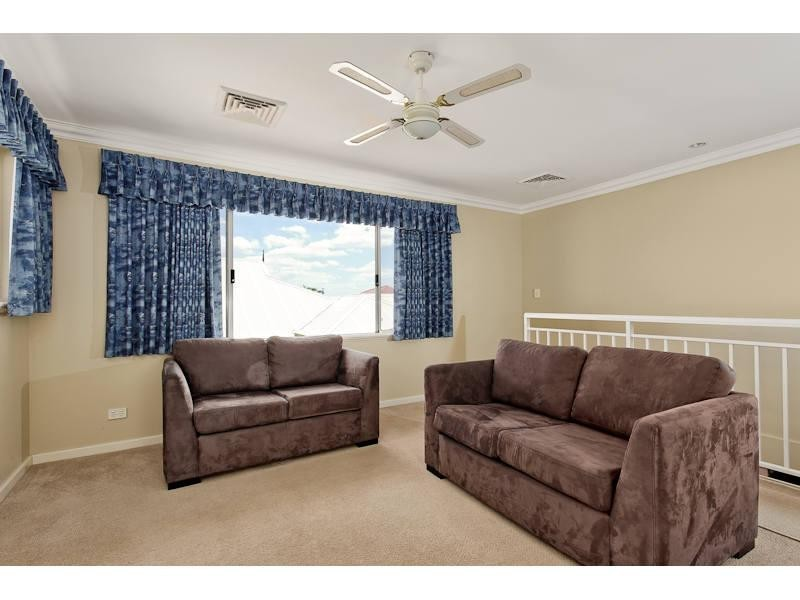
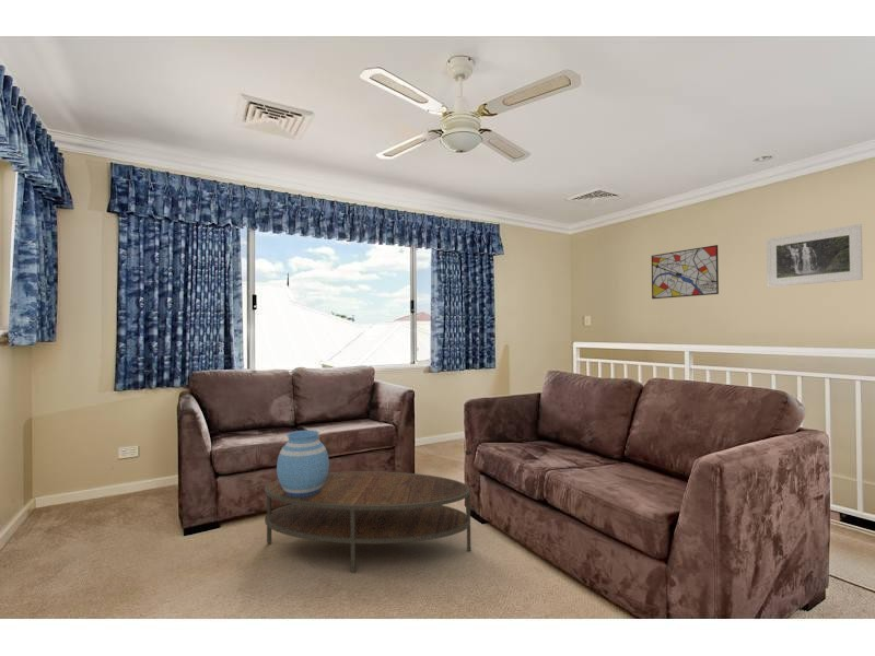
+ vase [276,430,330,497]
+ wall art [651,244,720,300]
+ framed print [766,223,864,289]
+ coffee table [264,470,471,574]
